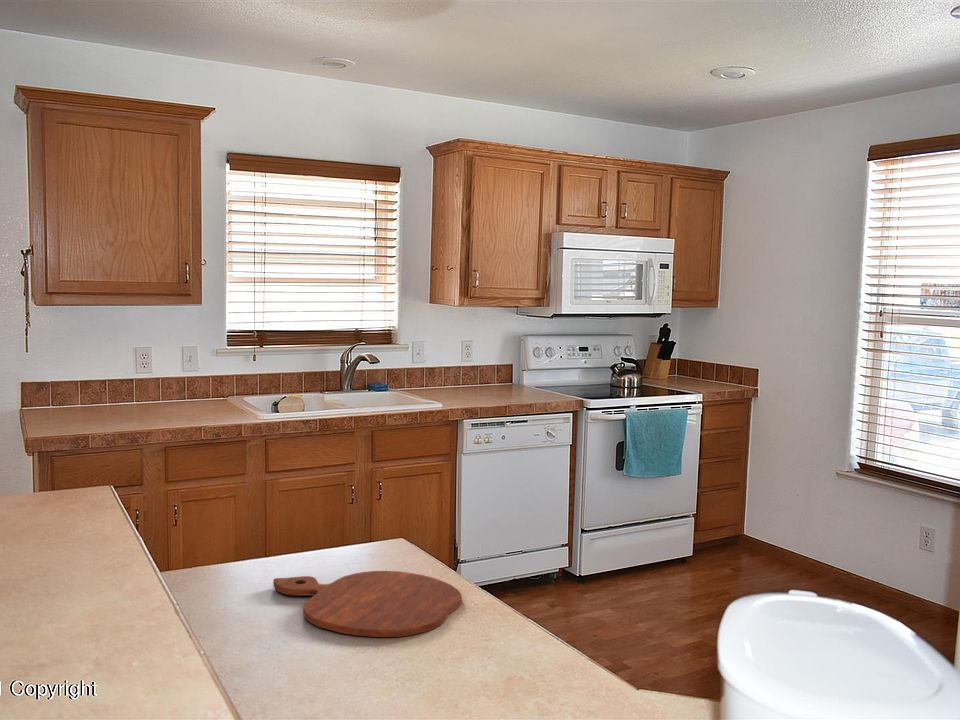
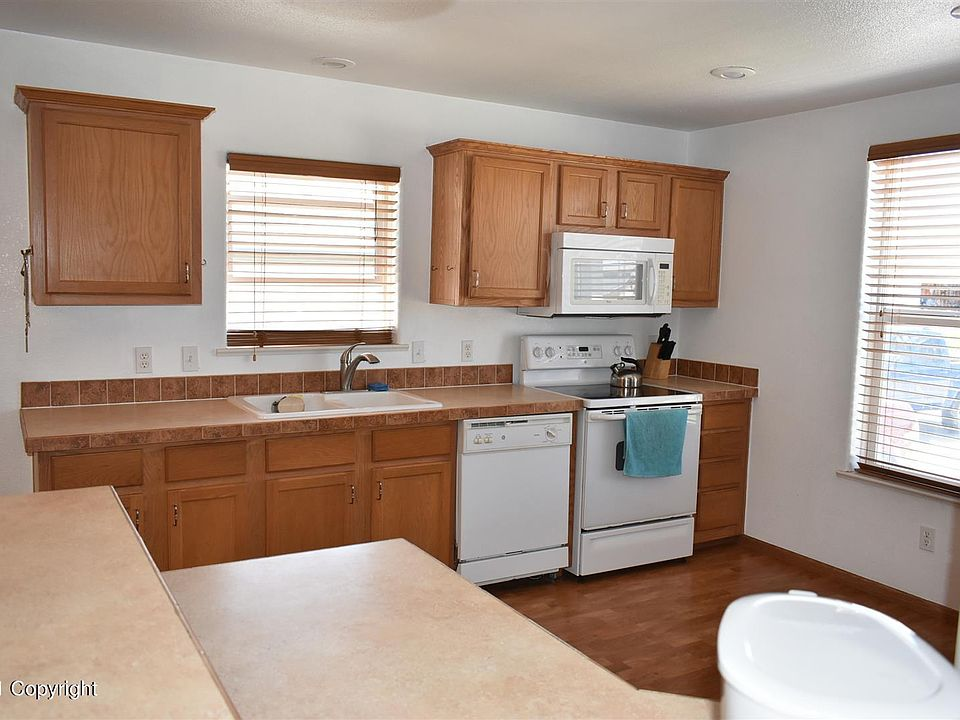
- cutting board [272,570,463,638]
